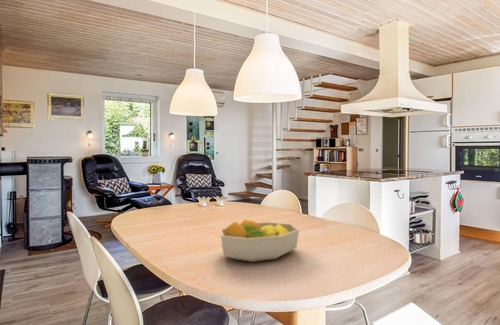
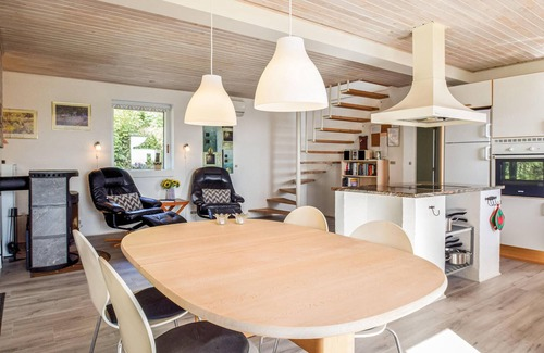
- fruit bowl [219,218,300,263]
